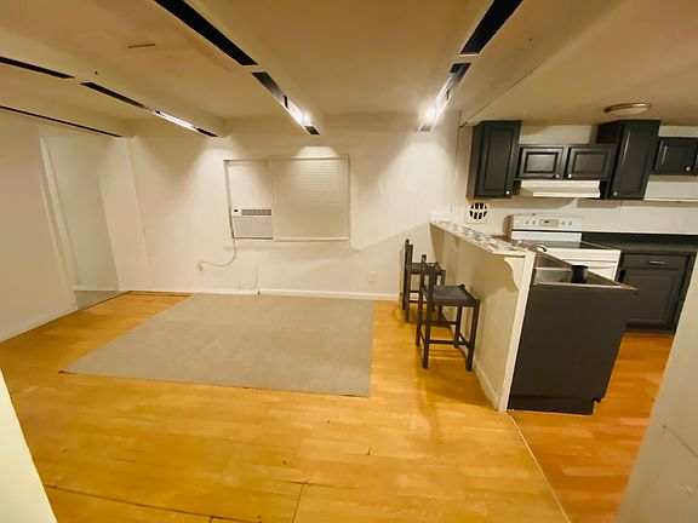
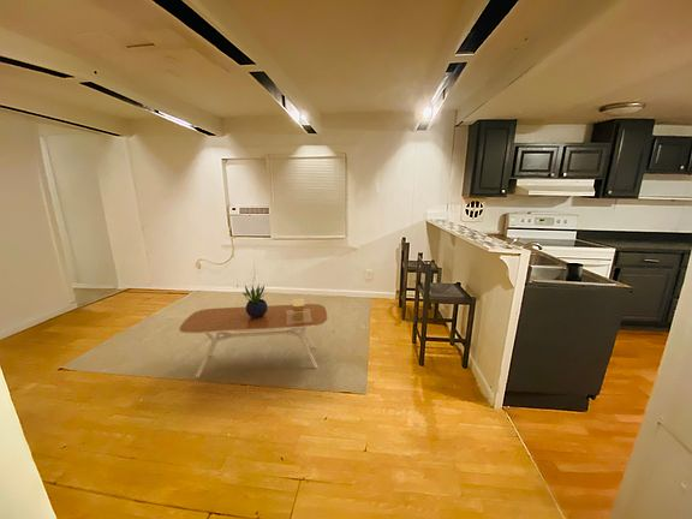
+ coffee table [178,303,328,378]
+ potted plant [241,280,268,317]
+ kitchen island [287,297,312,324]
